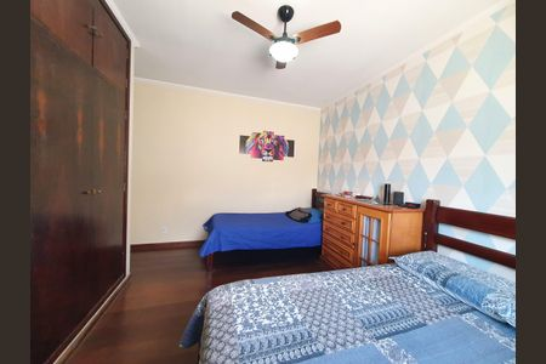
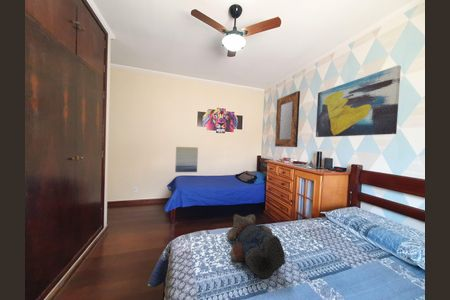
+ wall art [315,64,402,138]
+ wall art [174,146,199,173]
+ home mirror [274,90,301,148]
+ teddy bear [226,213,286,280]
